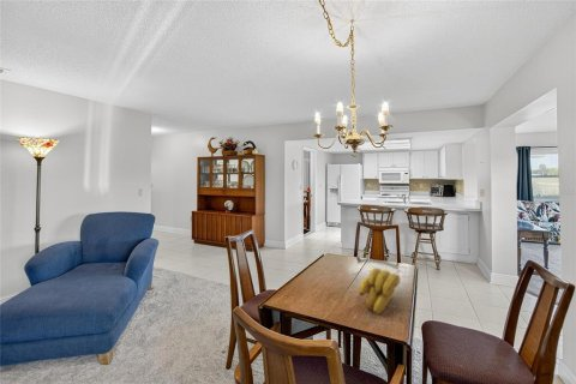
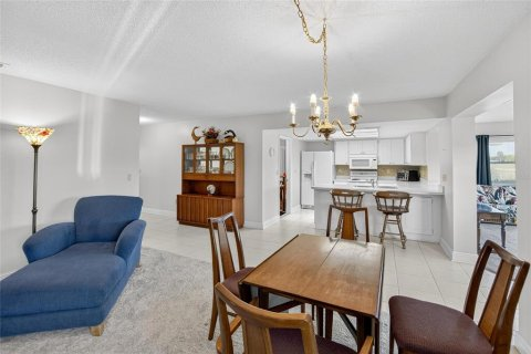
- banana bunch [358,266,401,314]
